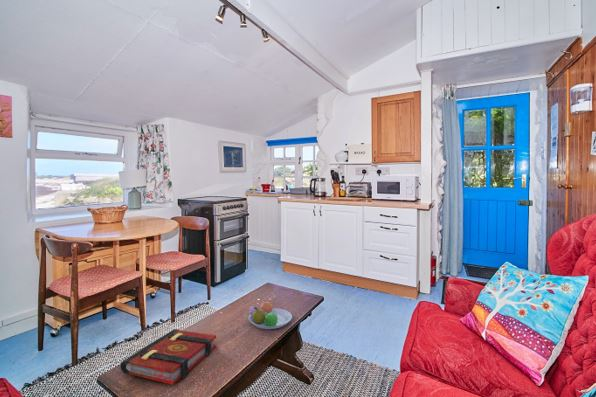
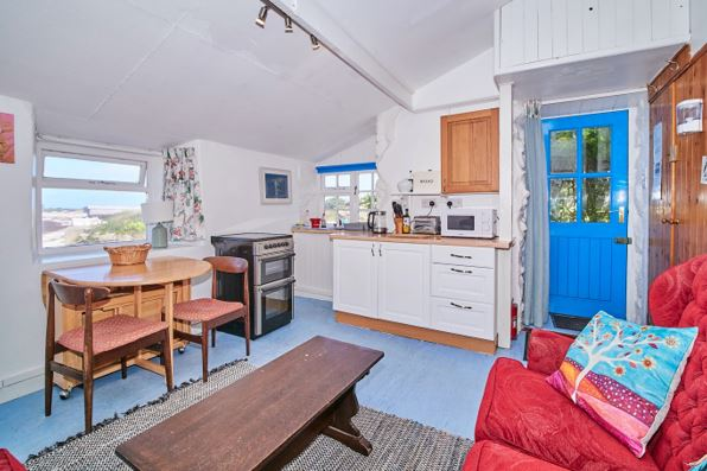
- book [120,328,217,386]
- fruit bowl [247,300,293,330]
